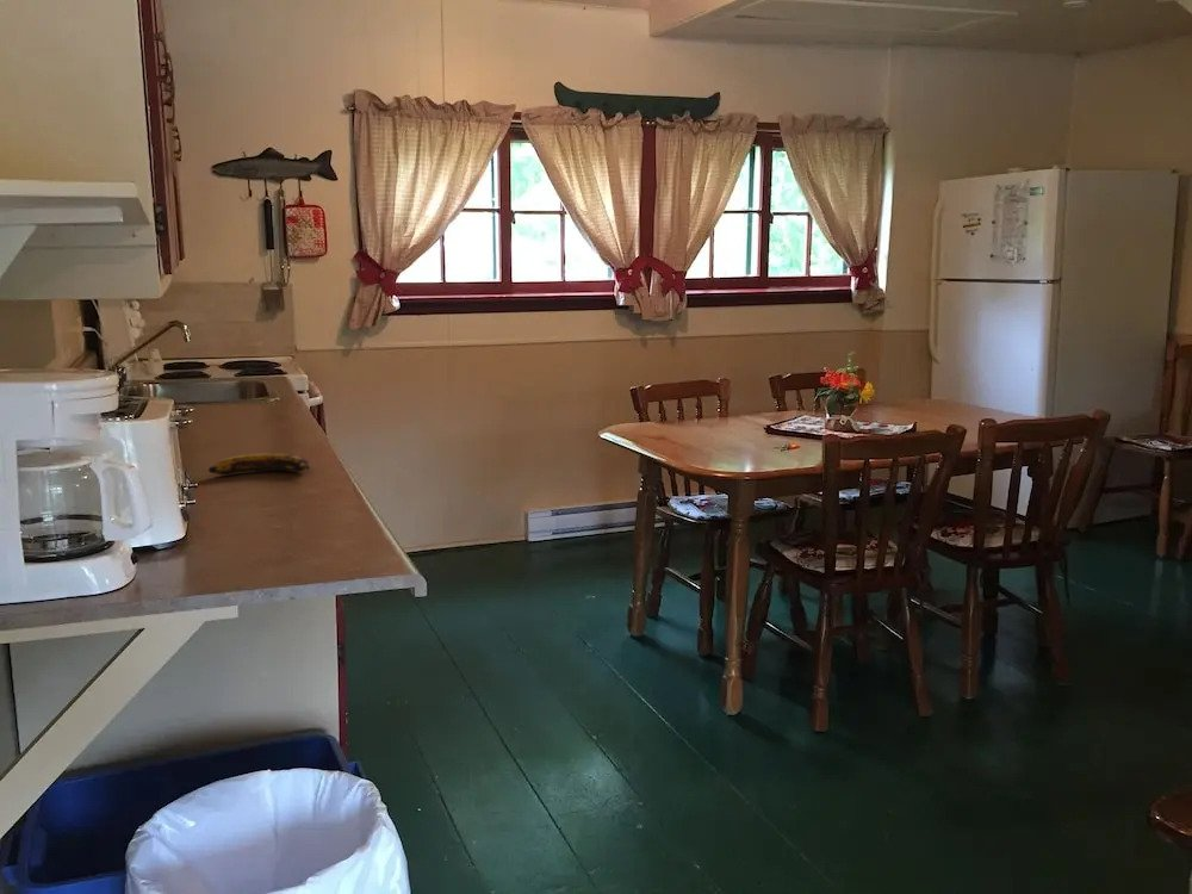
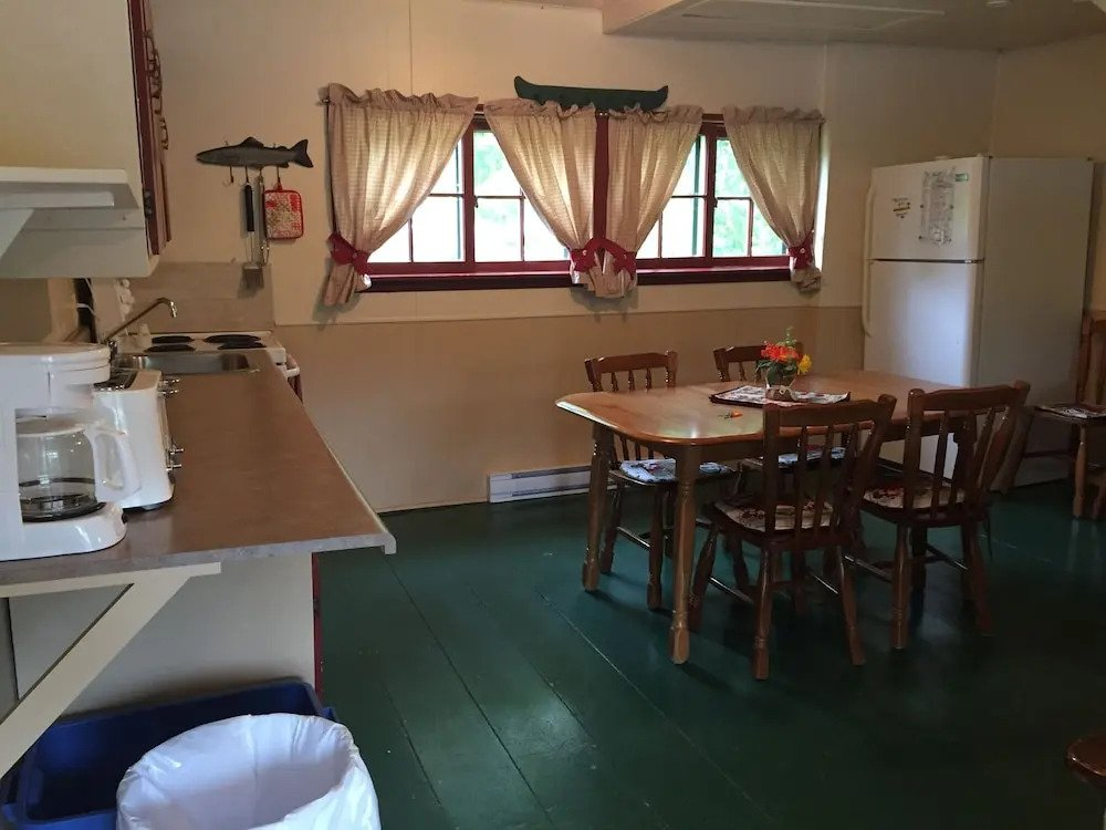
- banana [207,452,311,476]
